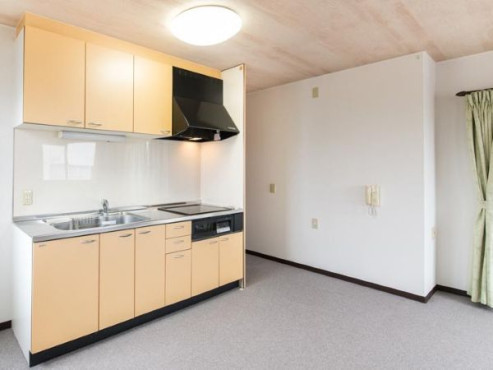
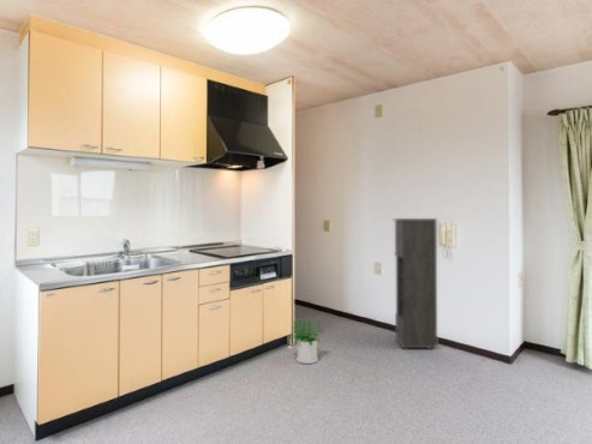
+ storage cabinet [393,217,438,350]
+ potted plant [289,316,324,365]
